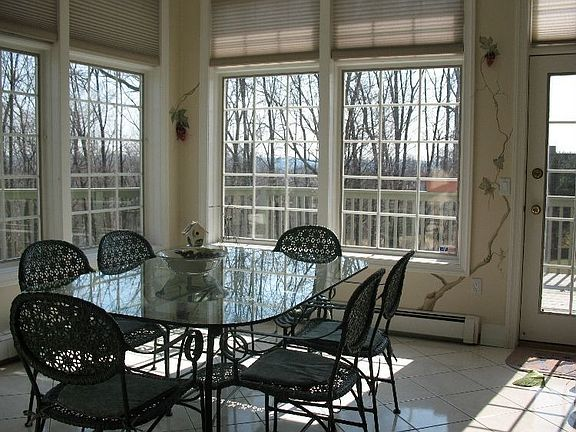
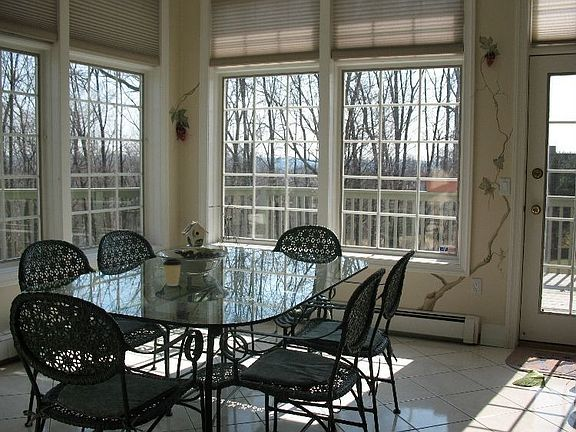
+ coffee cup [162,258,183,287]
